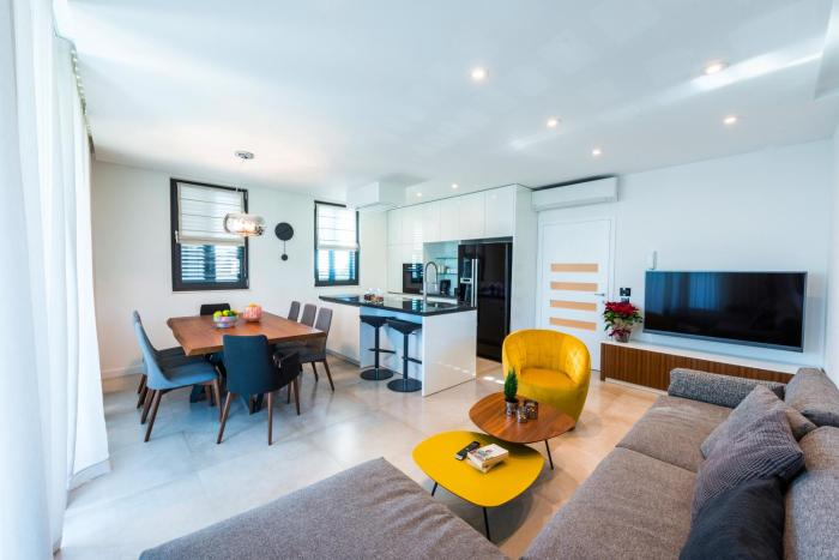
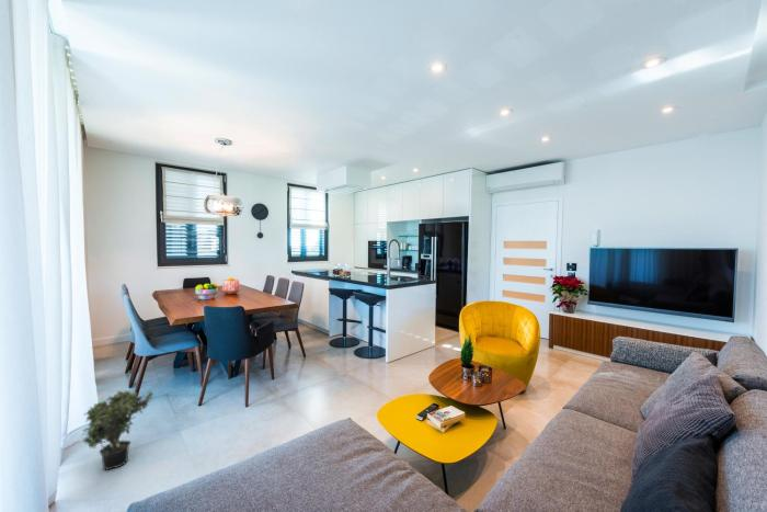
+ potted plant [80,389,156,471]
